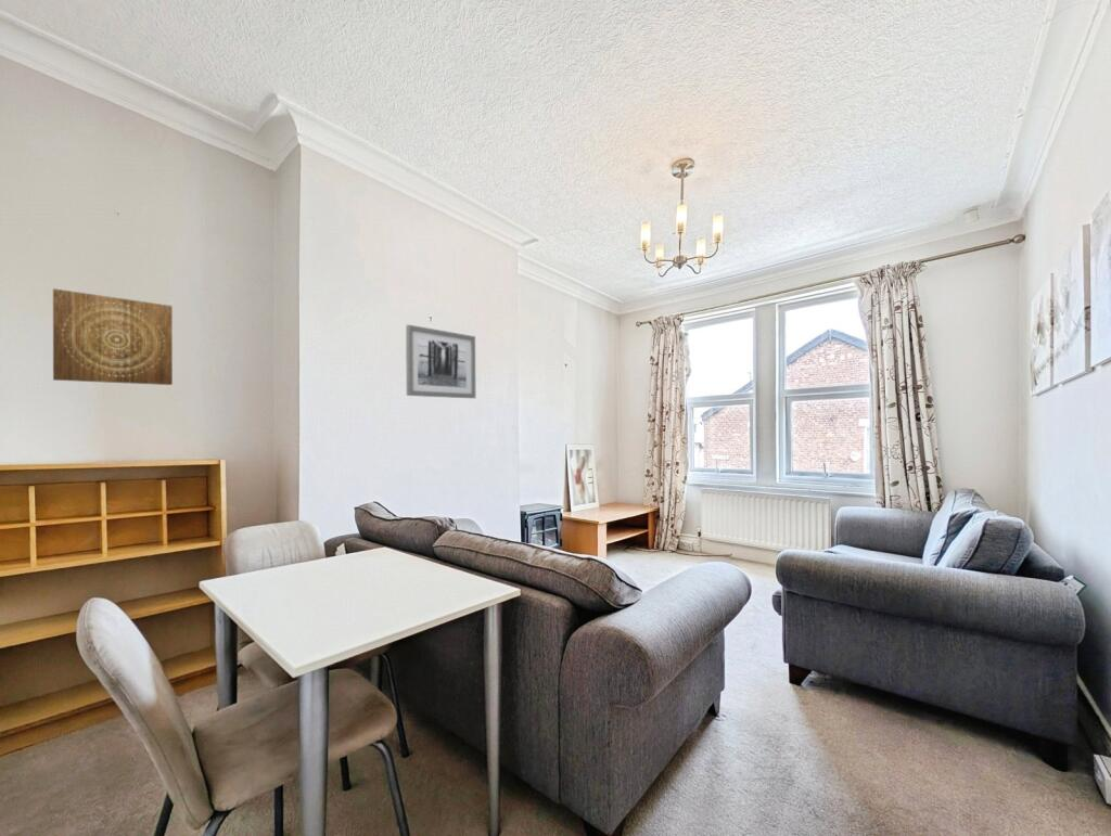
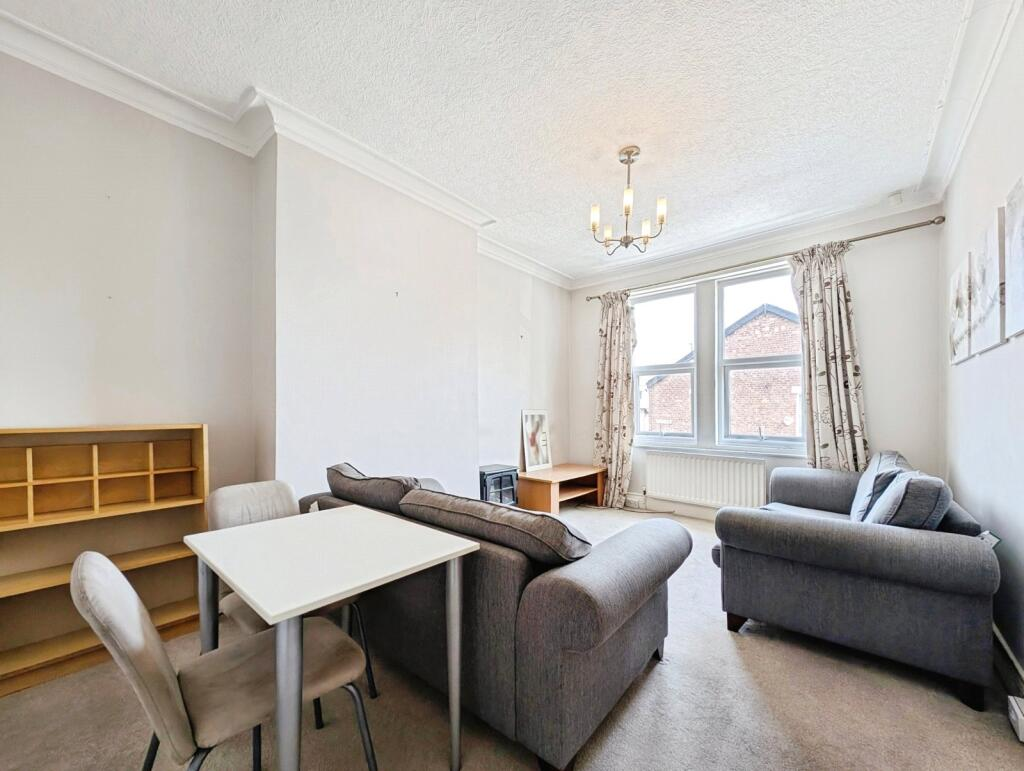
- wall art [52,287,174,386]
- wall art [405,323,476,399]
